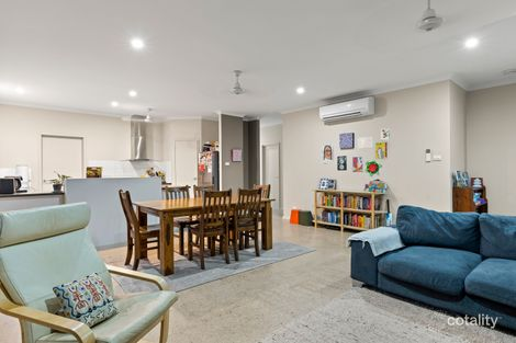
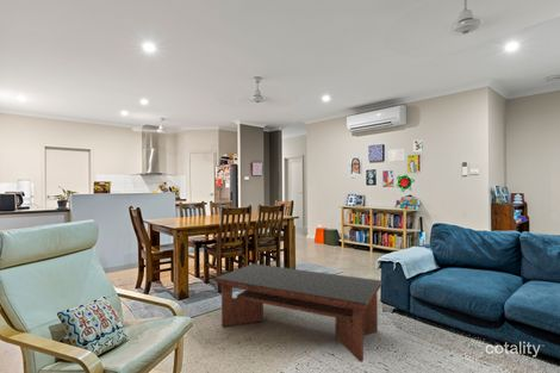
+ coffee table [214,262,384,363]
